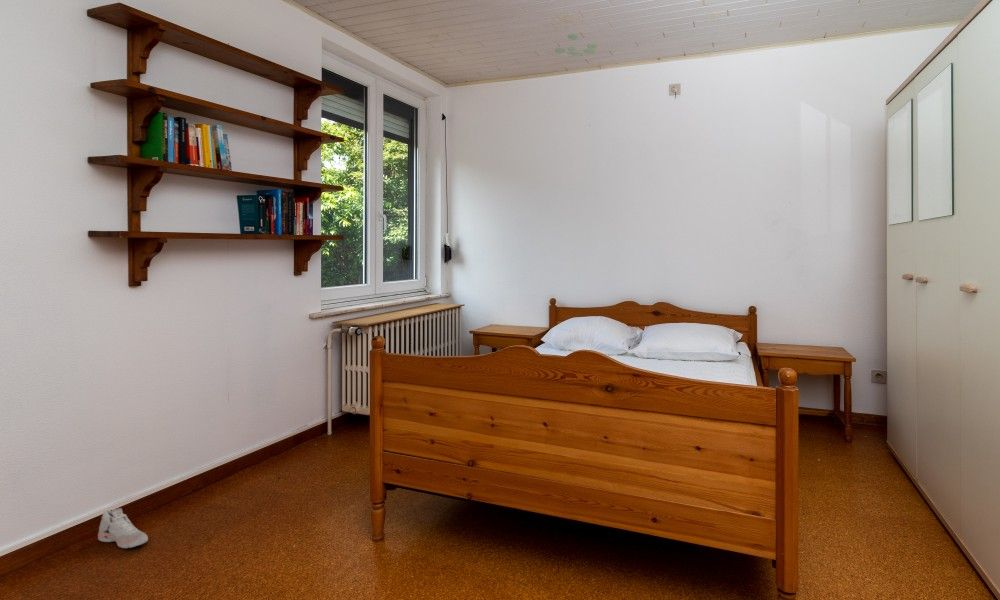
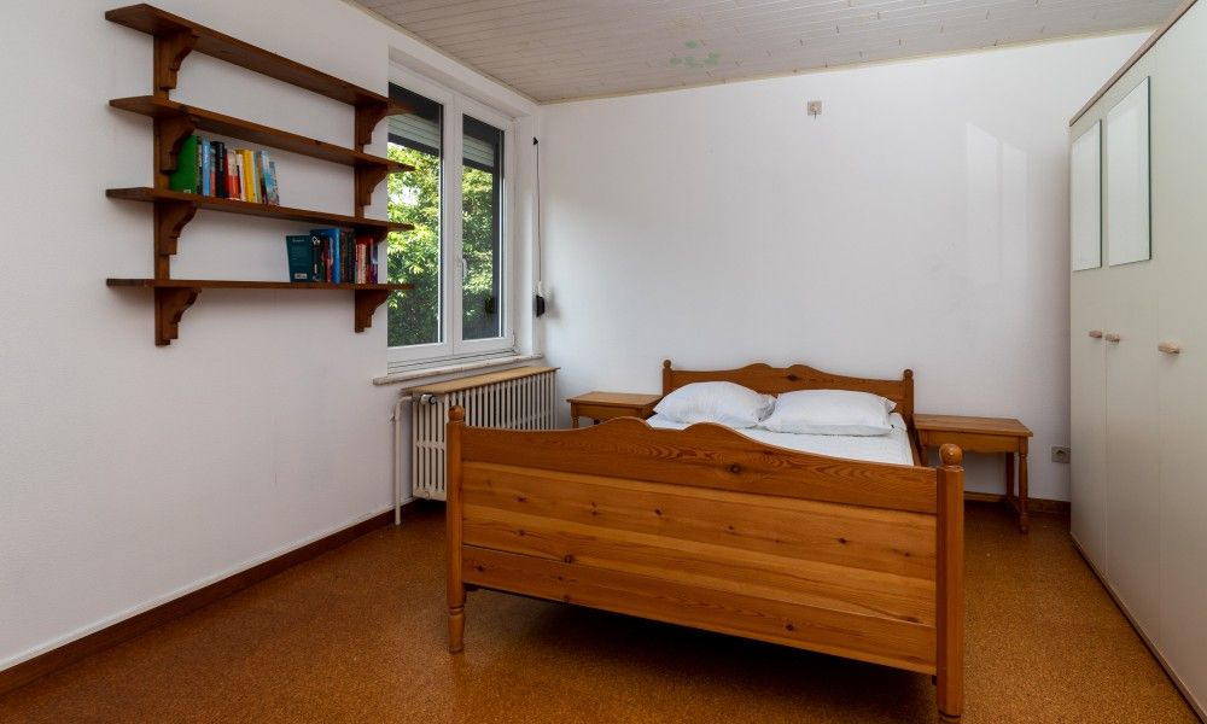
- shoe [97,507,149,549]
